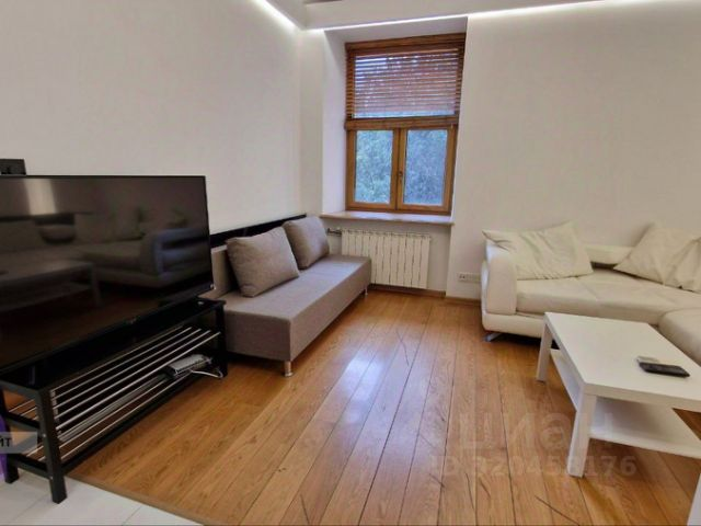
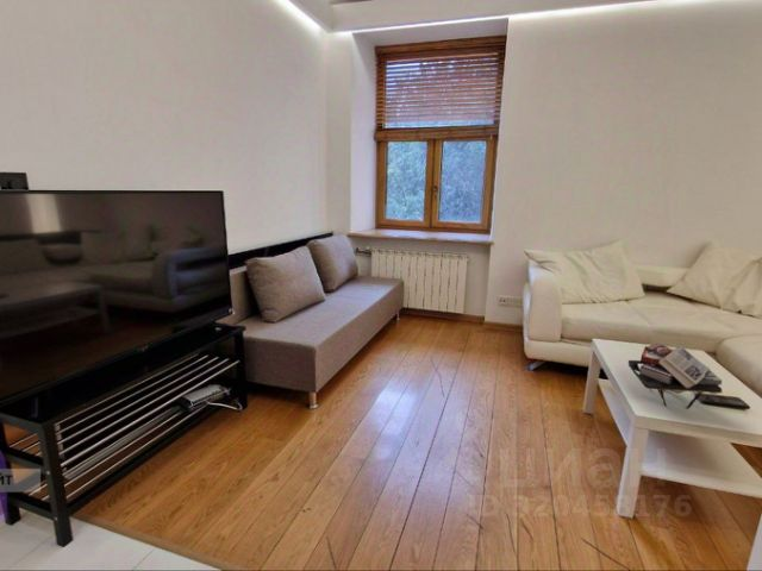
+ magazine [627,341,724,410]
